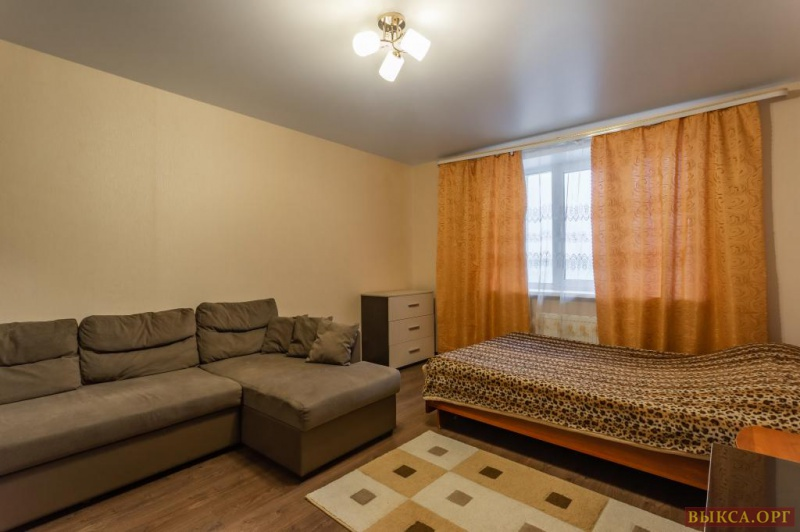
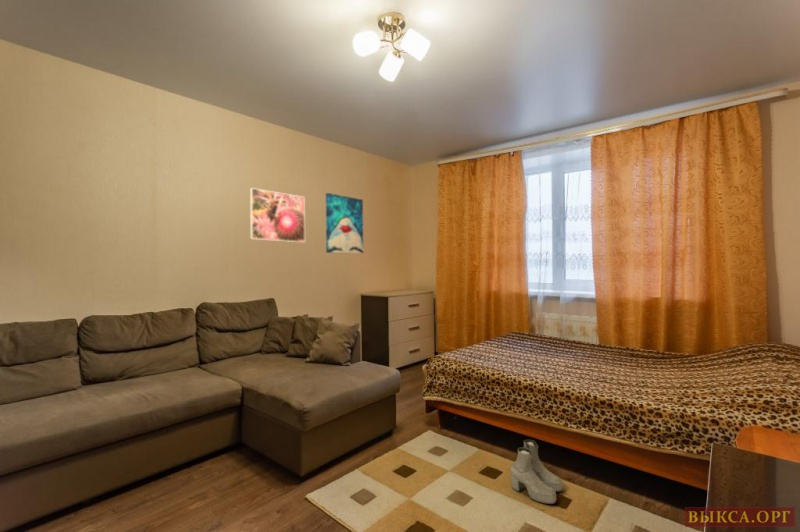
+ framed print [249,187,306,243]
+ wall art [325,192,364,255]
+ boots [510,439,564,505]
